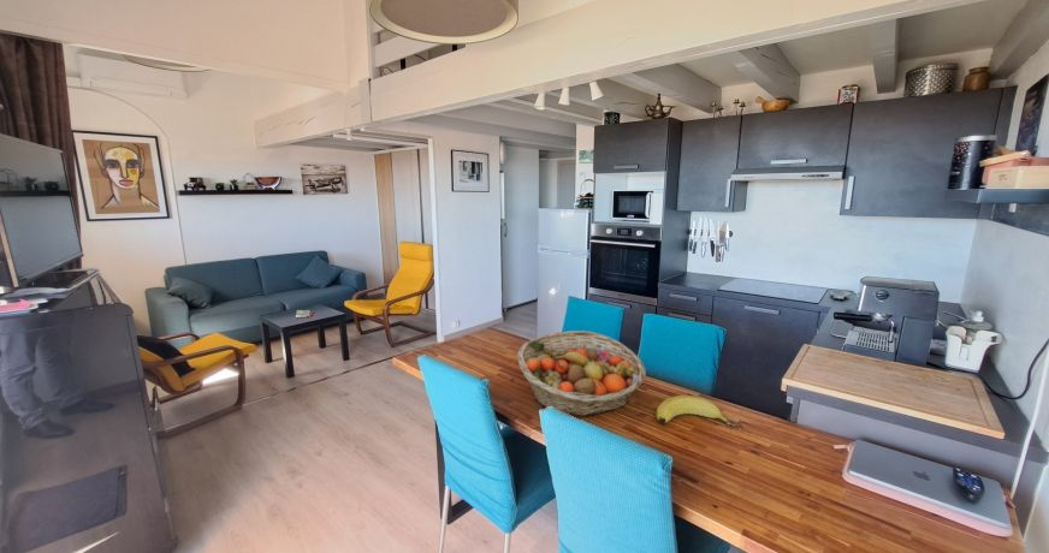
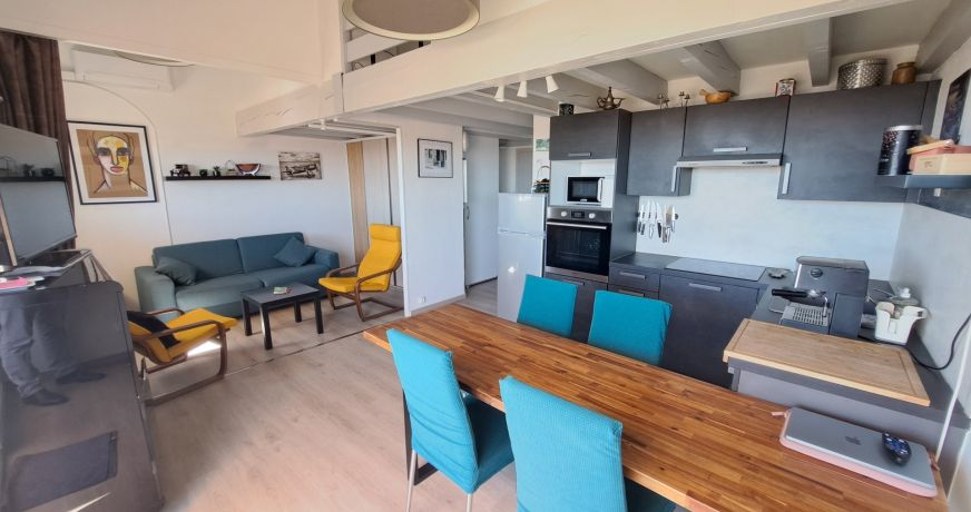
- banana [656,394,739,428]
- fruit basket [516,329,647,417]
